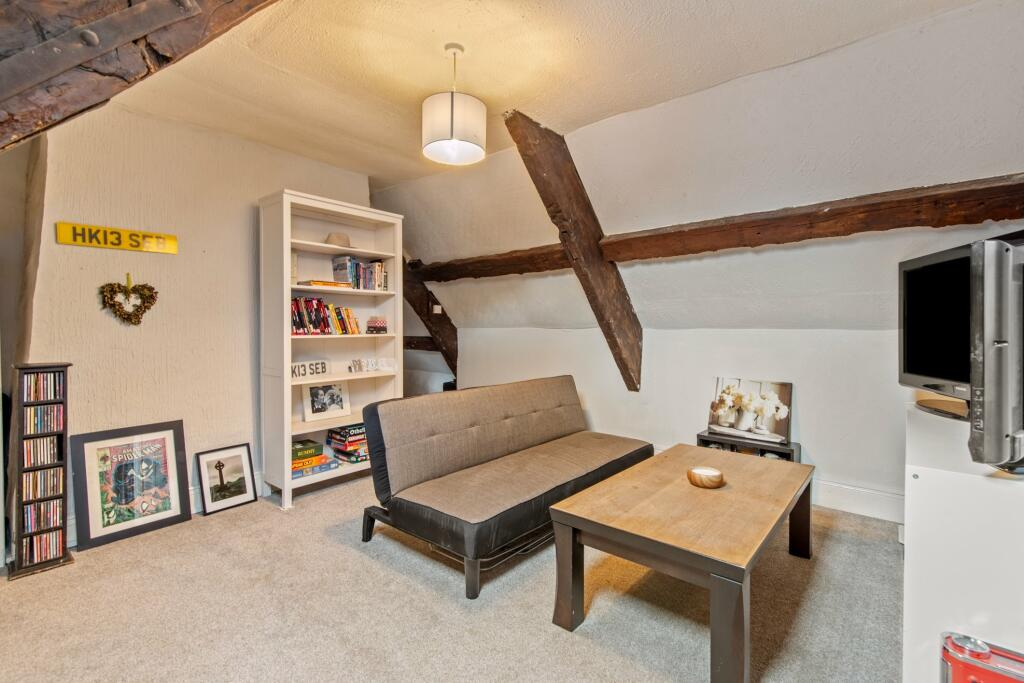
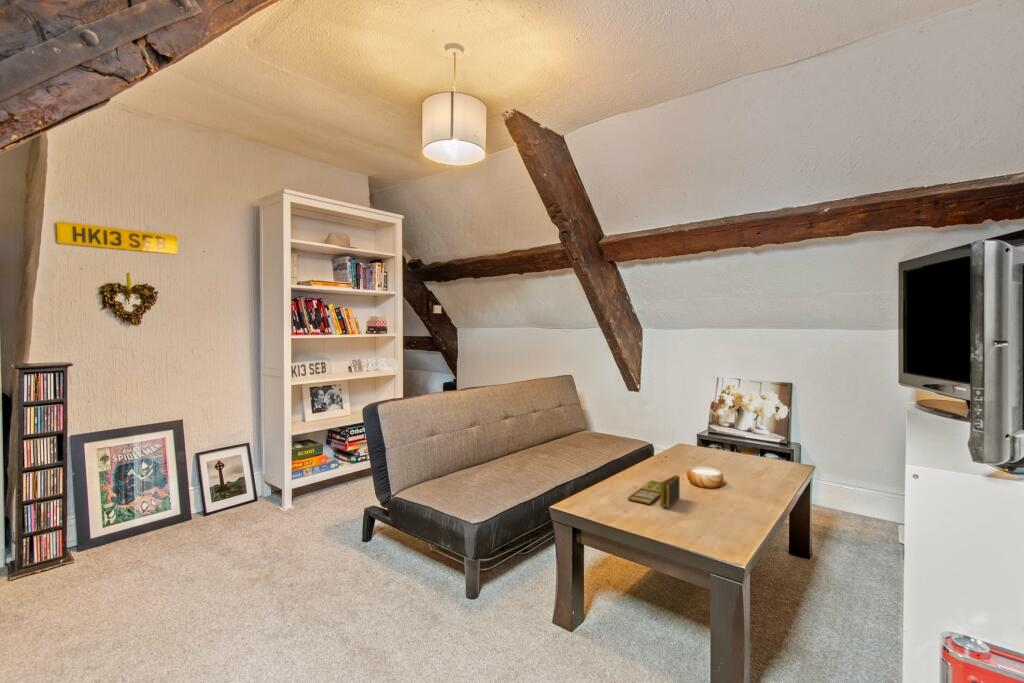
+ board game [627,474,681,509]
